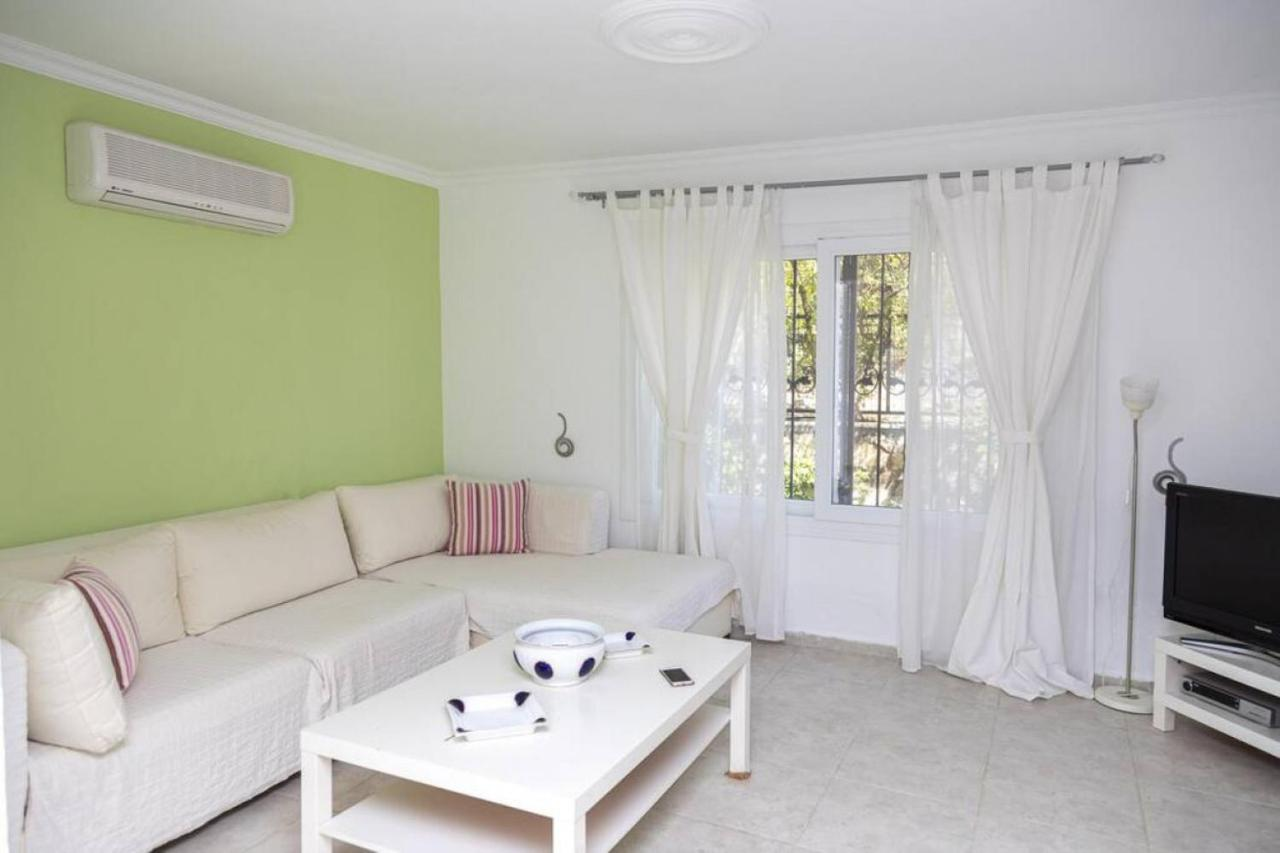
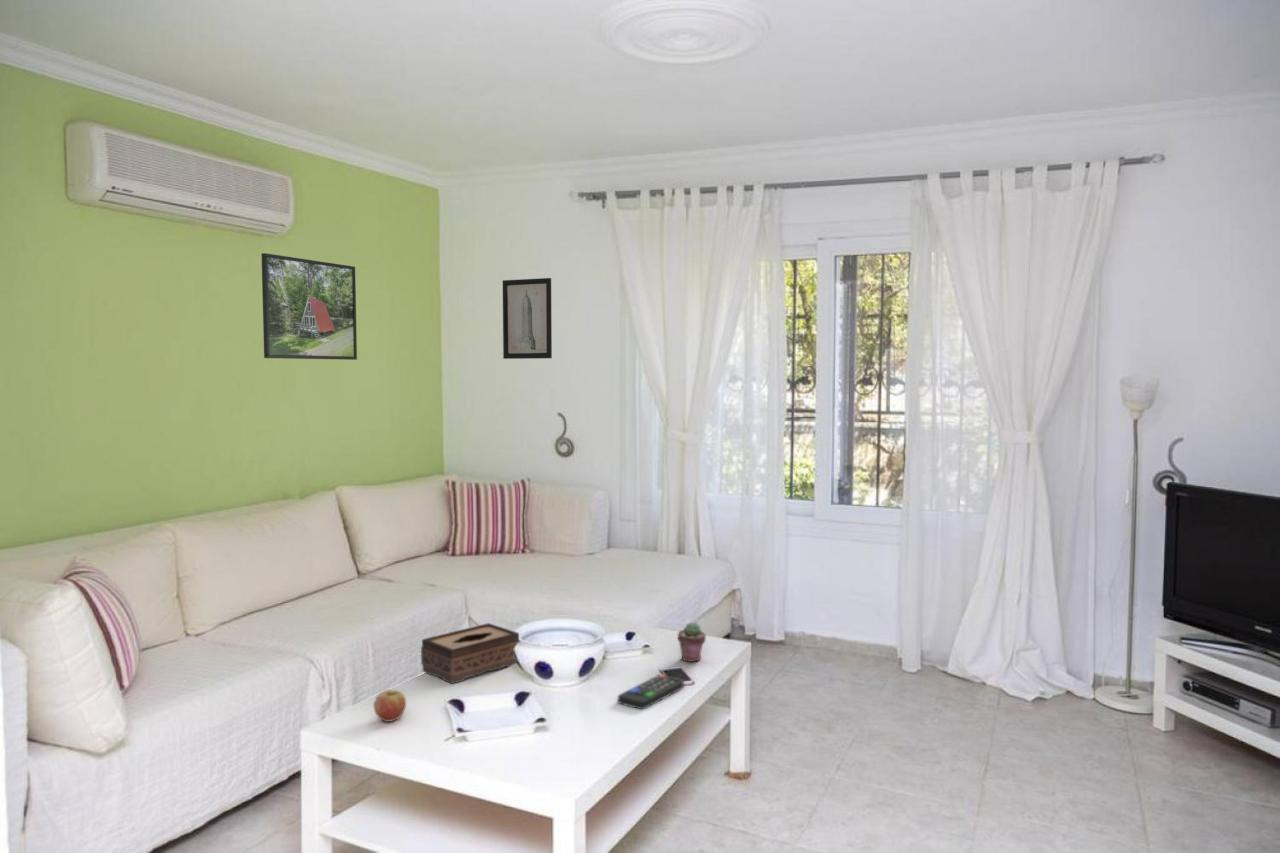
+ remote control [617,674,685,710]
+ potted succulent [677,621,707,663]
+ tissue box [420,622,521,685]
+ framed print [260,252,358,361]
+ wall art [502,277,553,360]
+ fruit [373,688,407,723]
